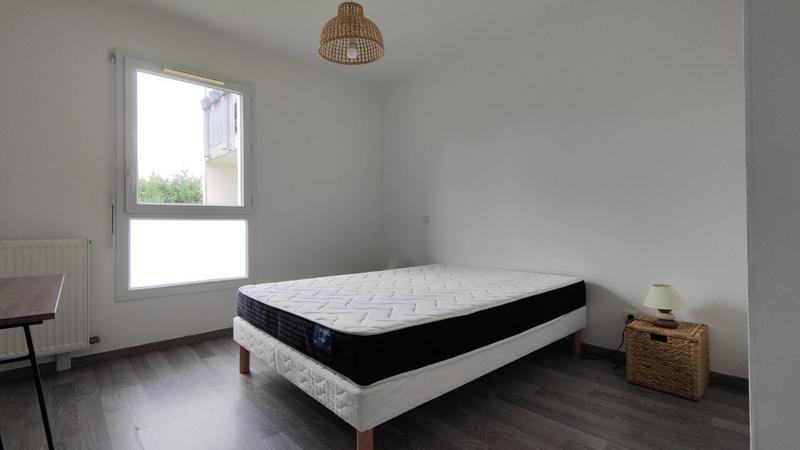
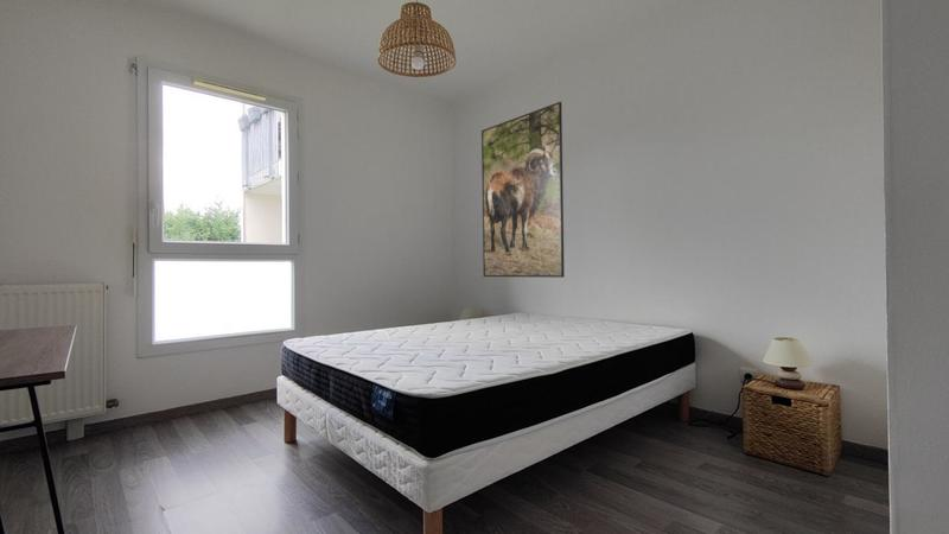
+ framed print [480,101,566,279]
